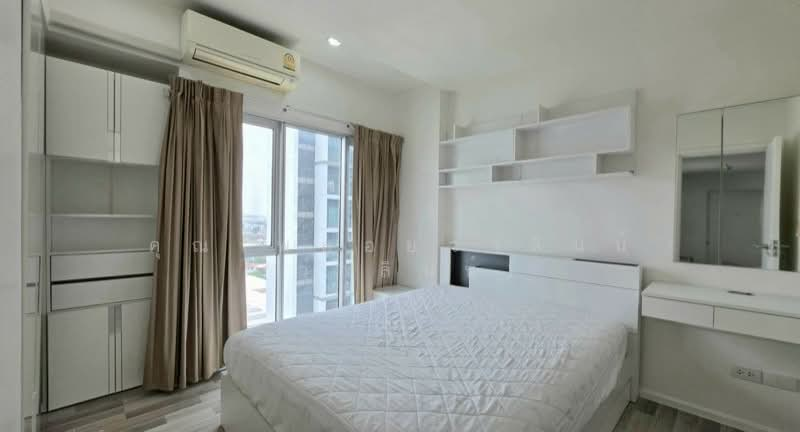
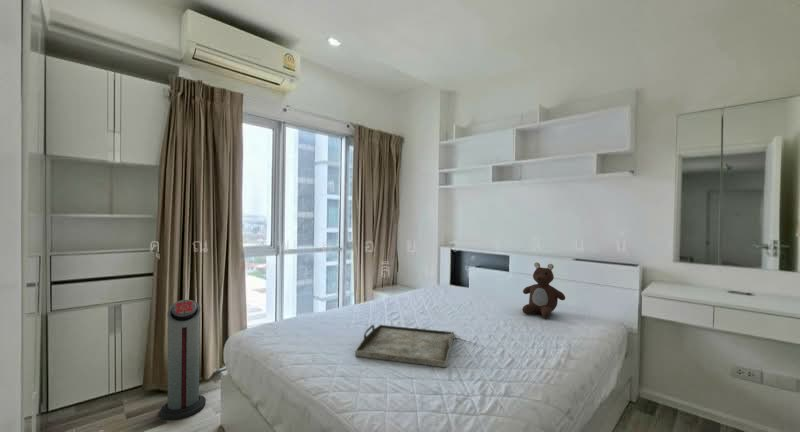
+ teddy bear [521,261,566,319]
+ serving tray [354,324,455,368]
+ air purifier [159,299,207,421]
